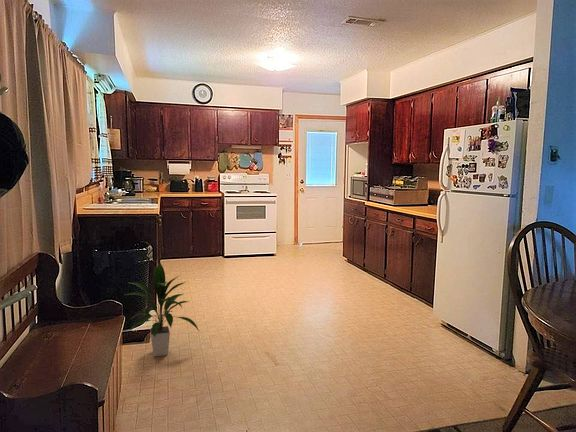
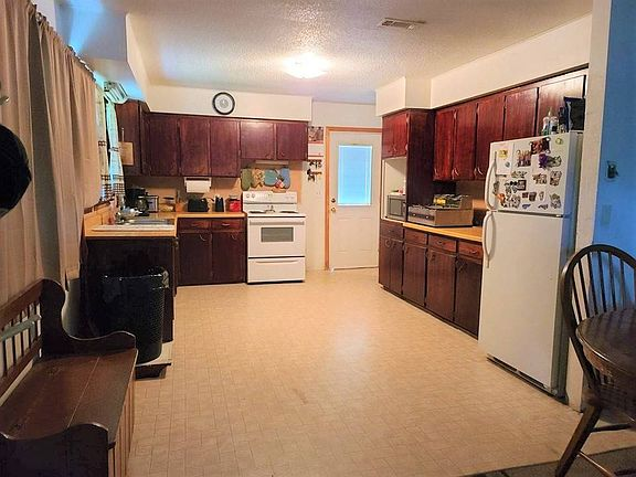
- indoor plant [125,261,200,358]
